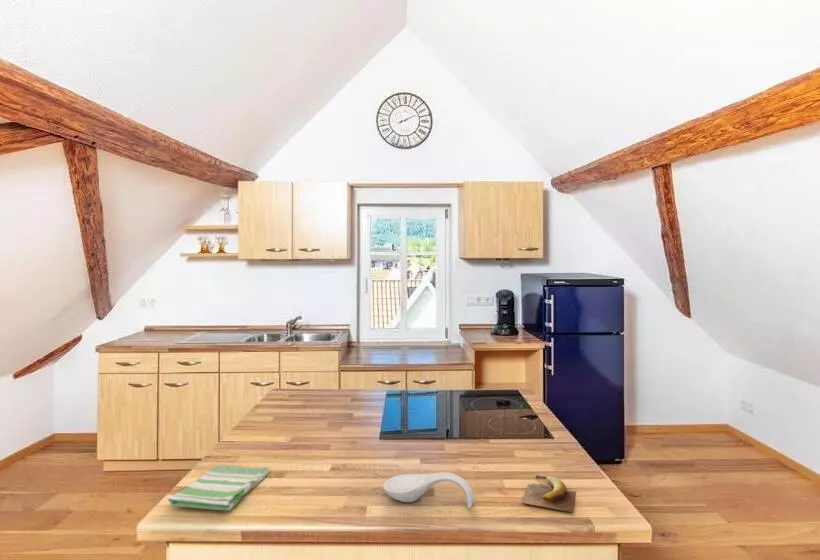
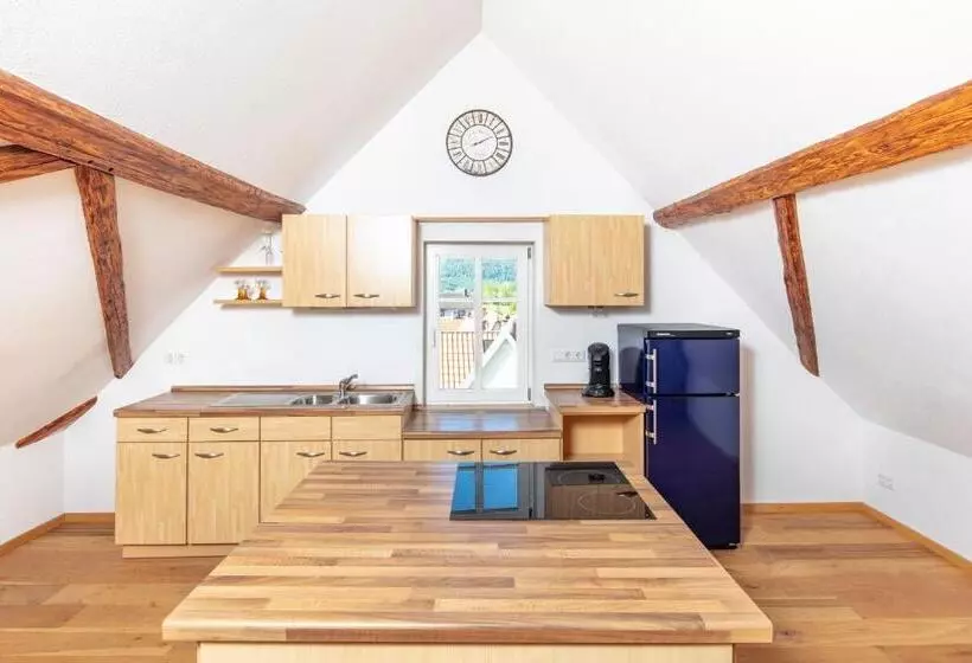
- banana [521,474,577,513]
- dish towel [166,464,270,511]
- spoon rest [382,471,475,509]
